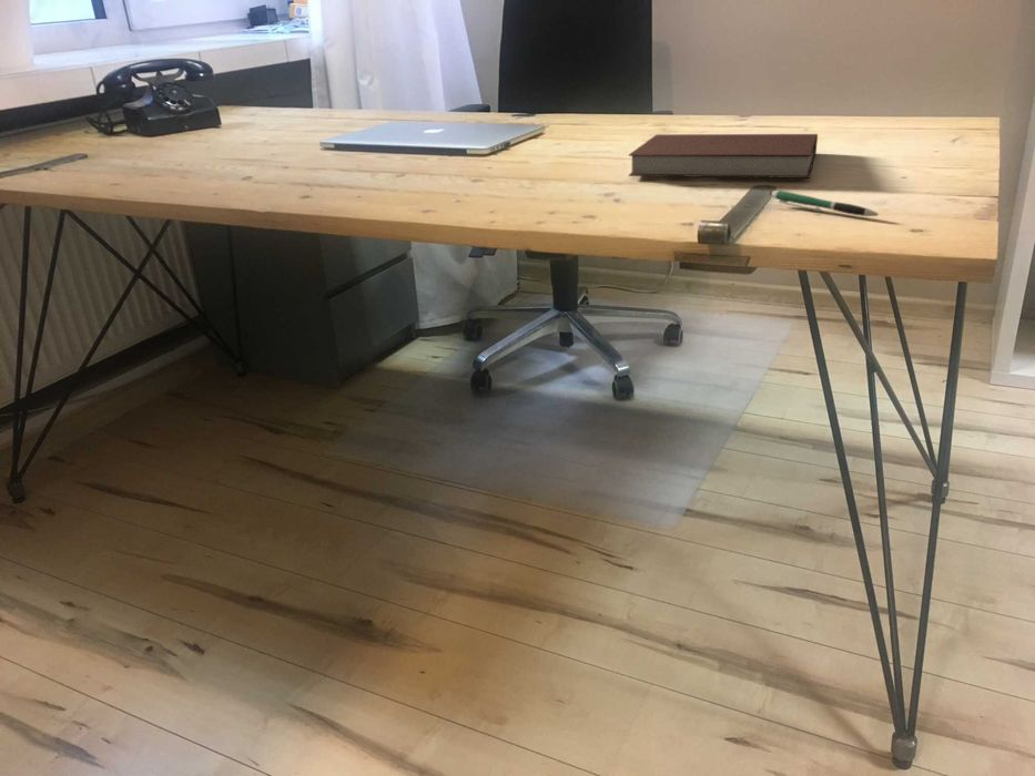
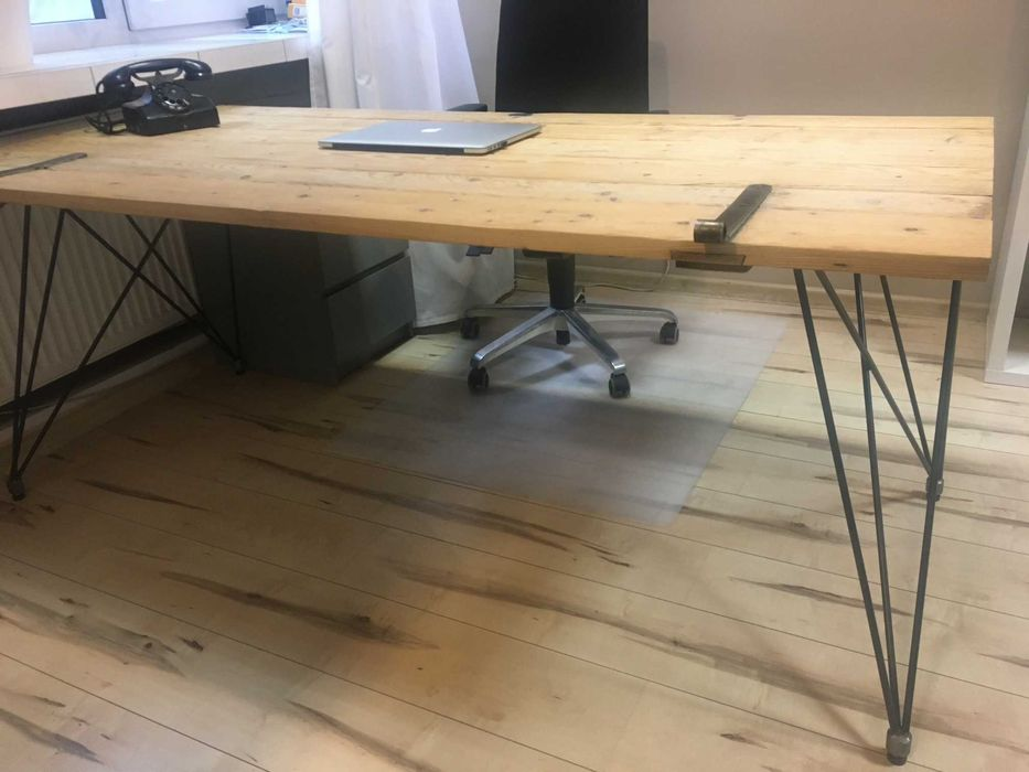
- notebook [628,133,819,180]
- pen [769,190,880,217]
